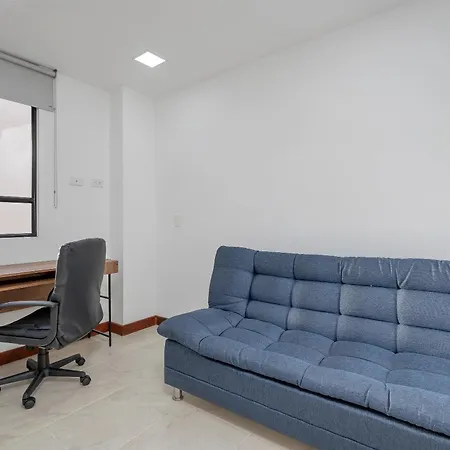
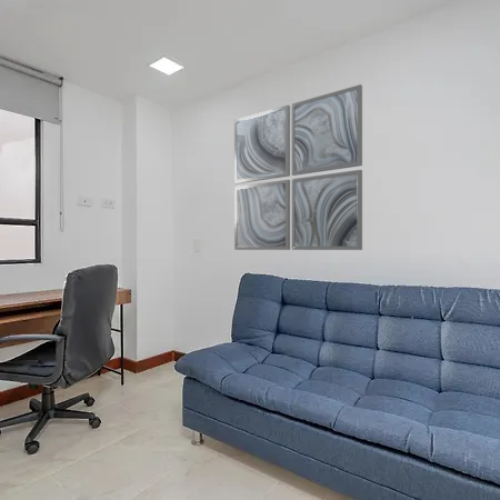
+ wall art [233,83,363,251]
